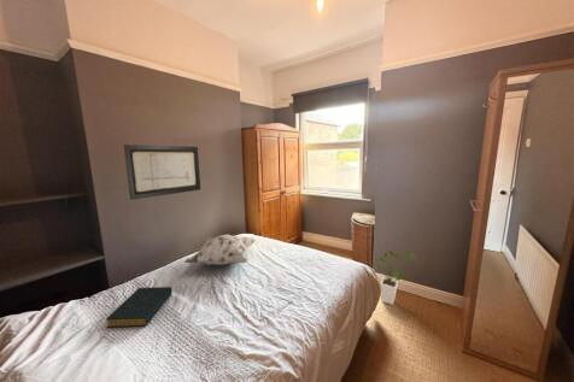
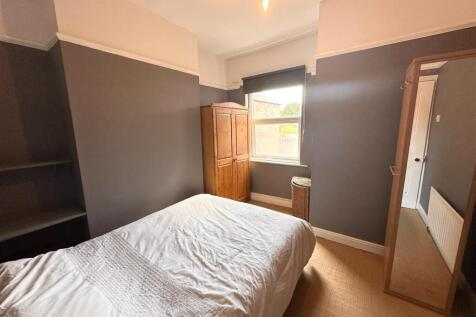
- hardback book [105,286,174,329]
- decorative pillow [183,234,258,266]
- house plant [375,249,417,306]
- wall art [123,143,201,201]
